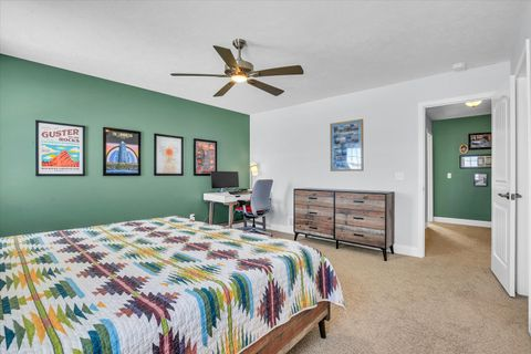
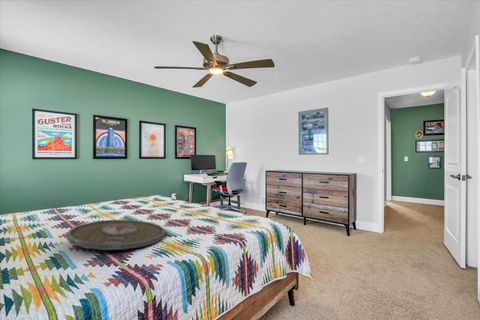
+ serving tray [65,219,166,251]
